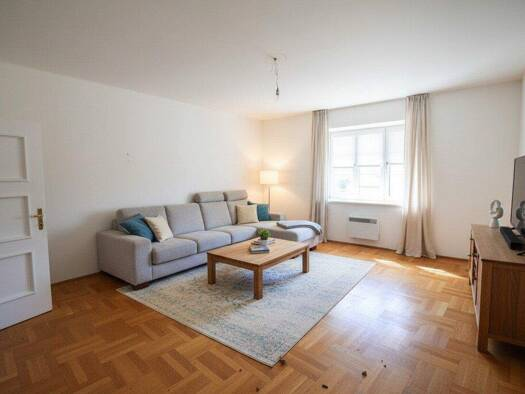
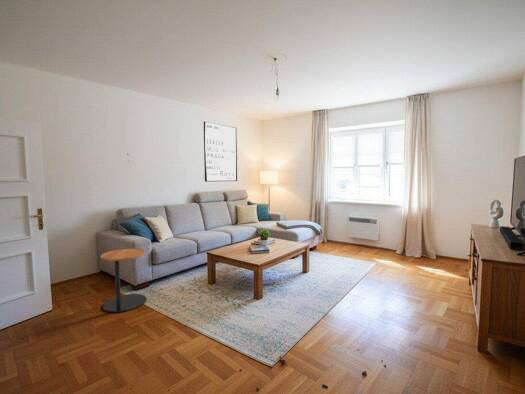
+ wall art [203,120,238,182]
+ side table [100,247,148,313]
